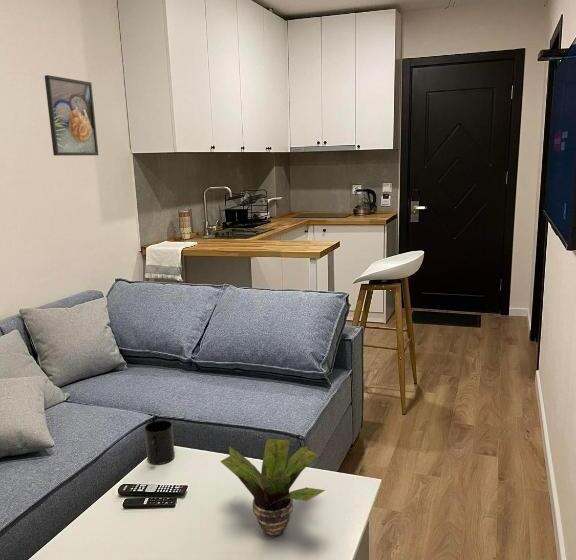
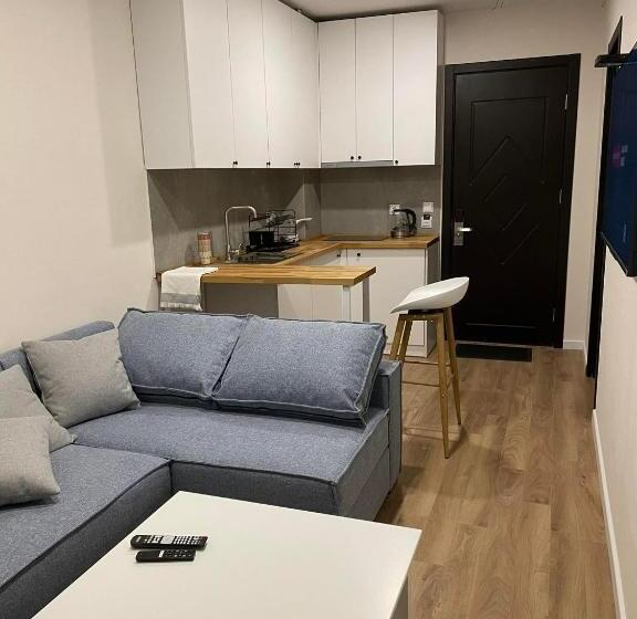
- potted plant [219,437,326,538]
- mug [143,419,176,465]
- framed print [44,74,100,157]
